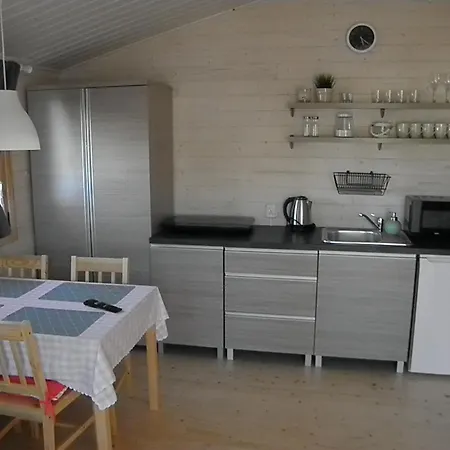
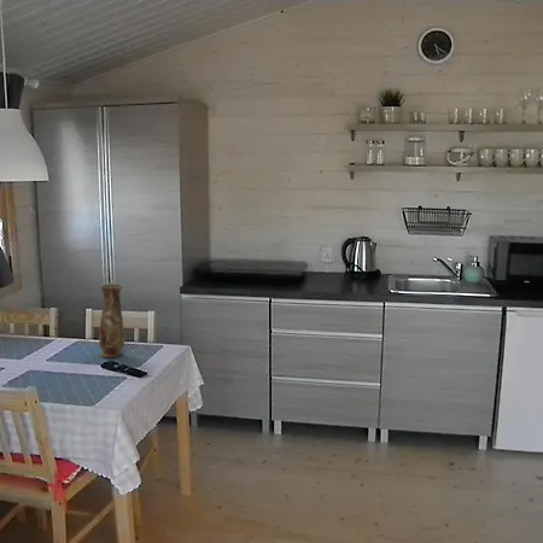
+ vase [98,281,125,358]
